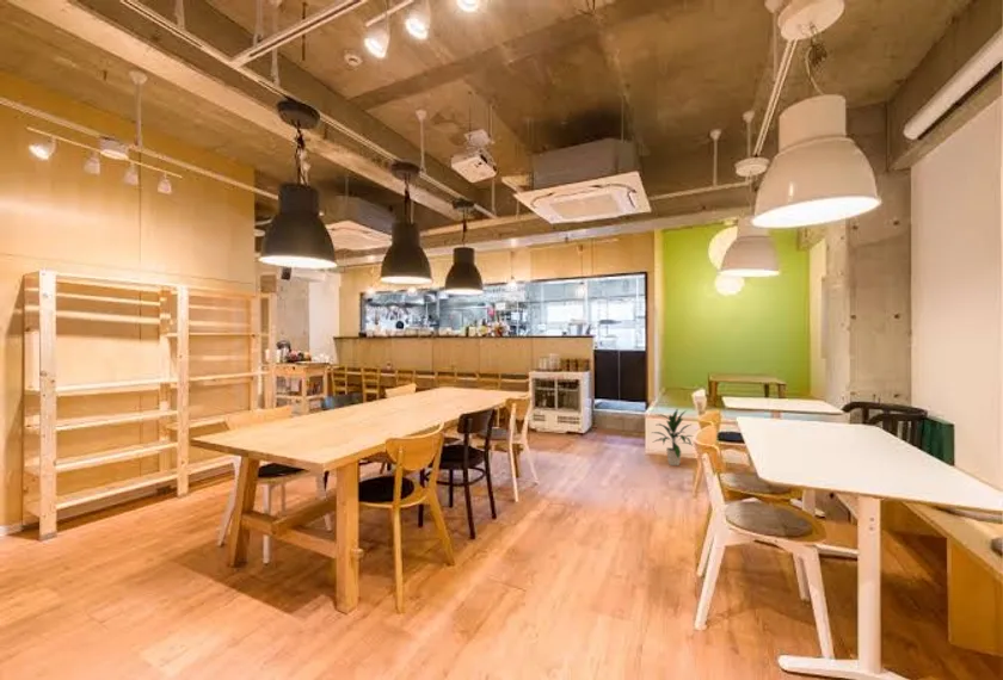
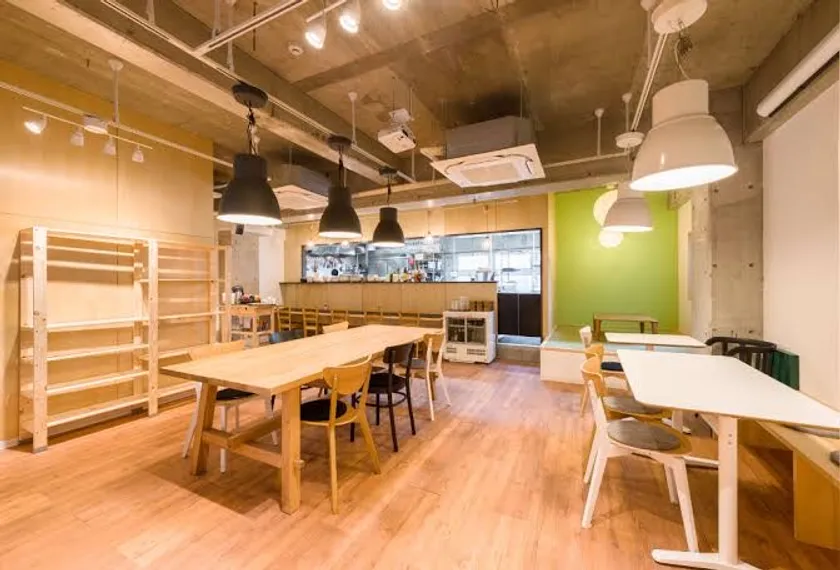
- indoor plant [652,407,694,466]
